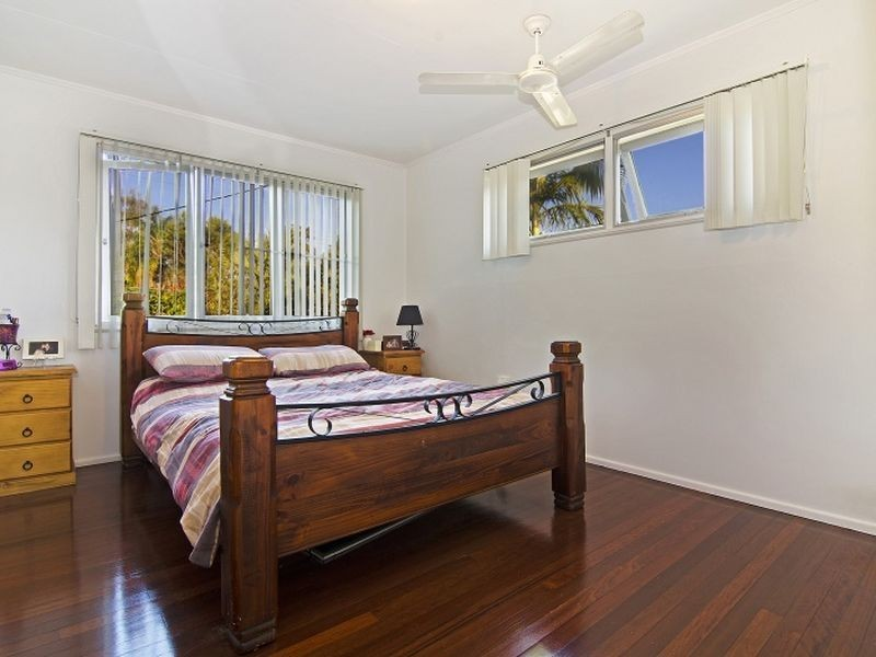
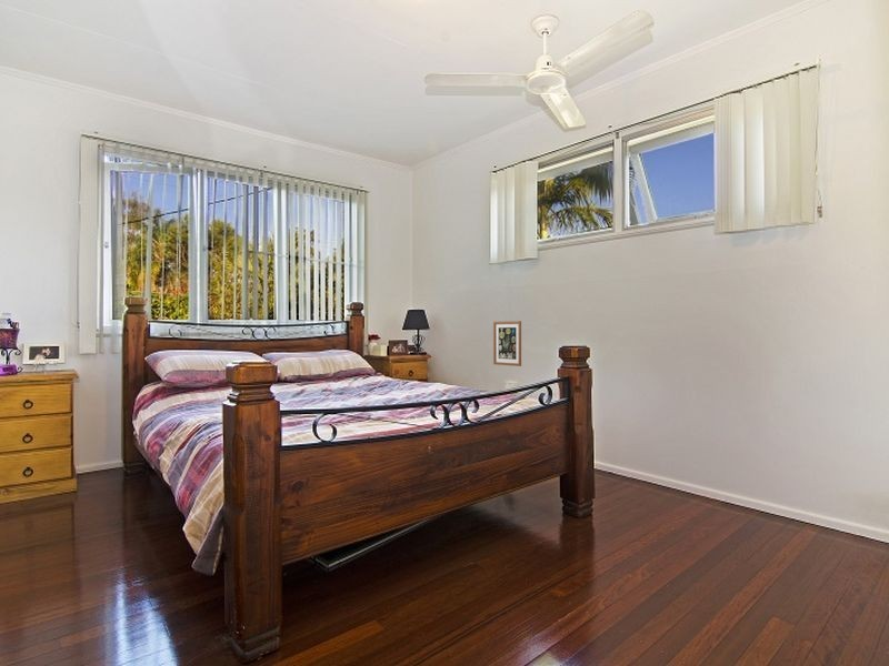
+ wall art [492,320,522,367]
